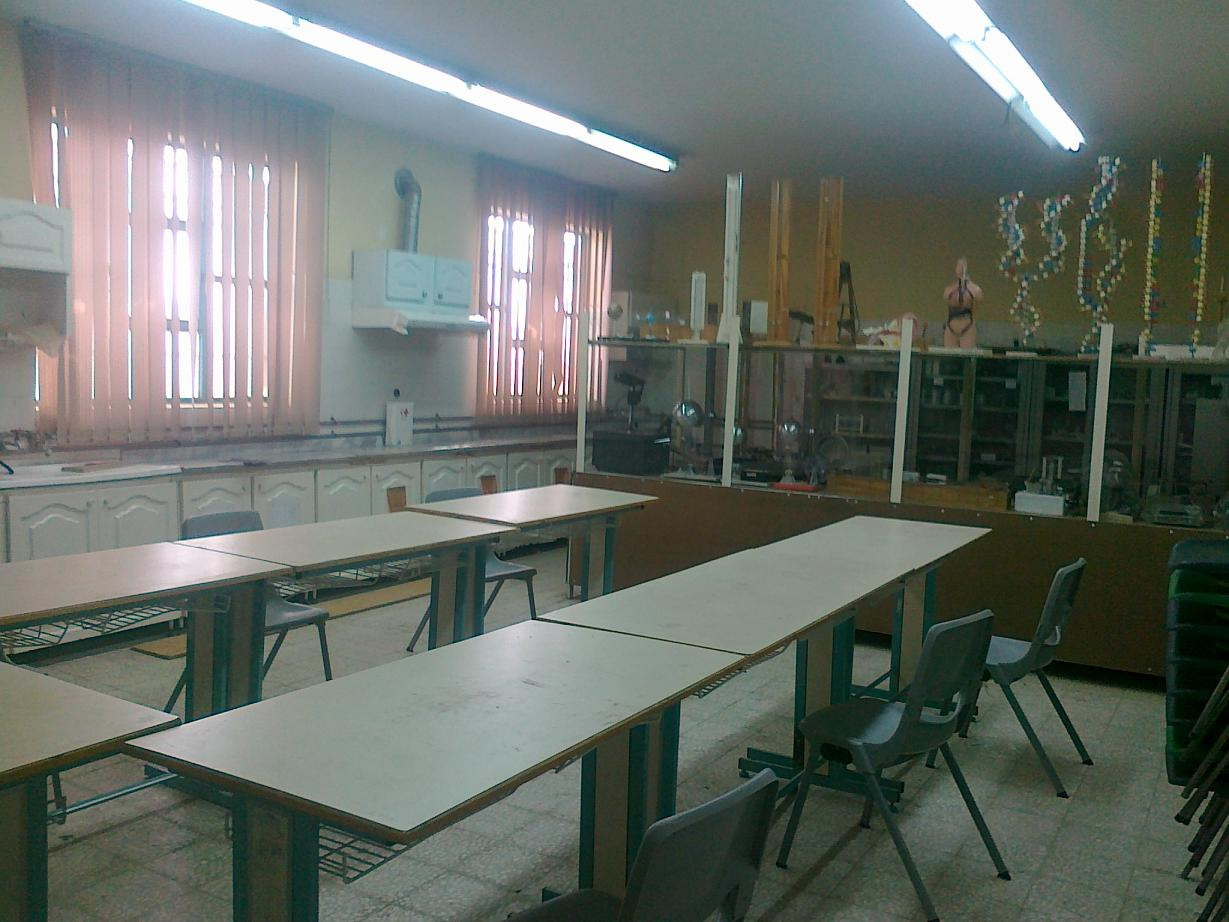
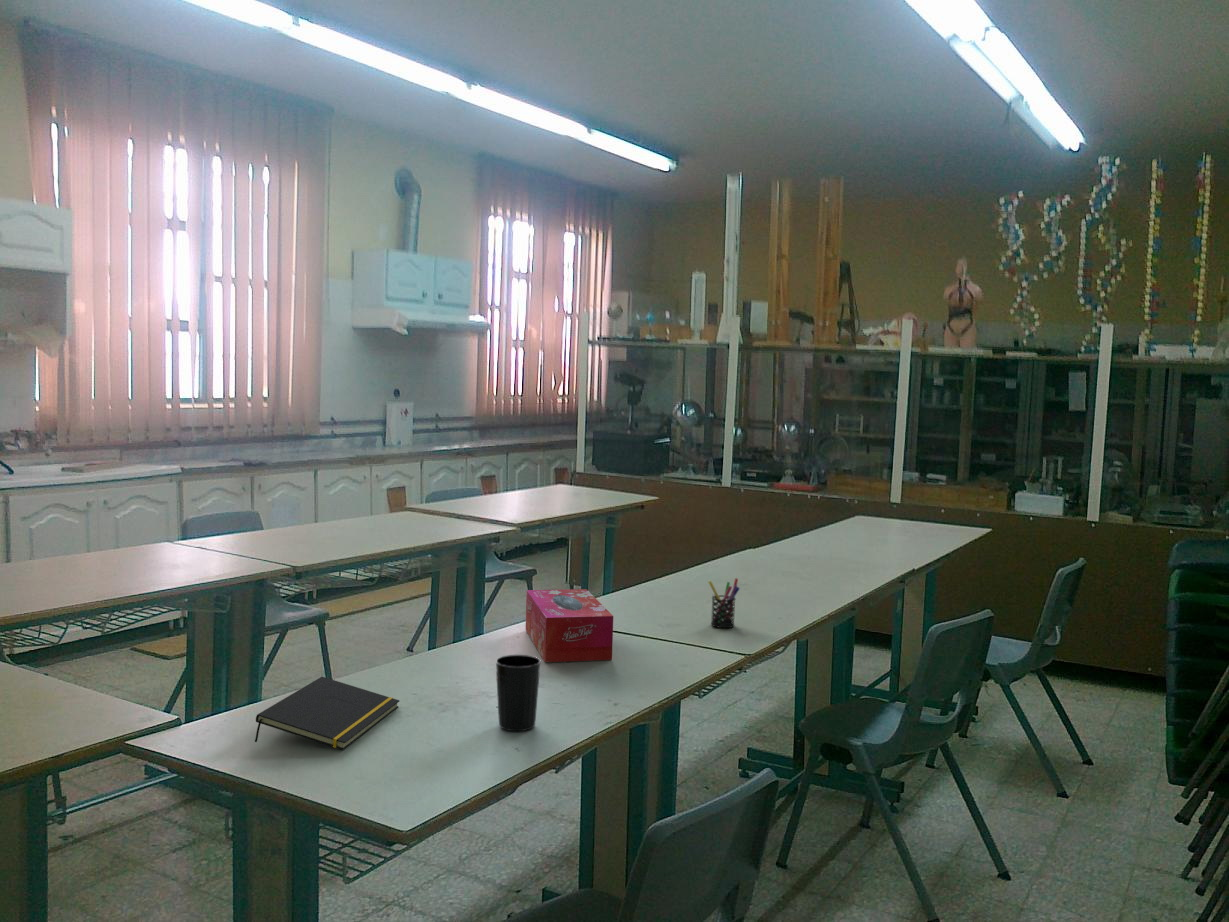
+ notepad [254,676,401,751]
+ tissue box [525,588,614,663]
+ cup [495,654,542,732]
+ pen holder [707,577,741,629]
